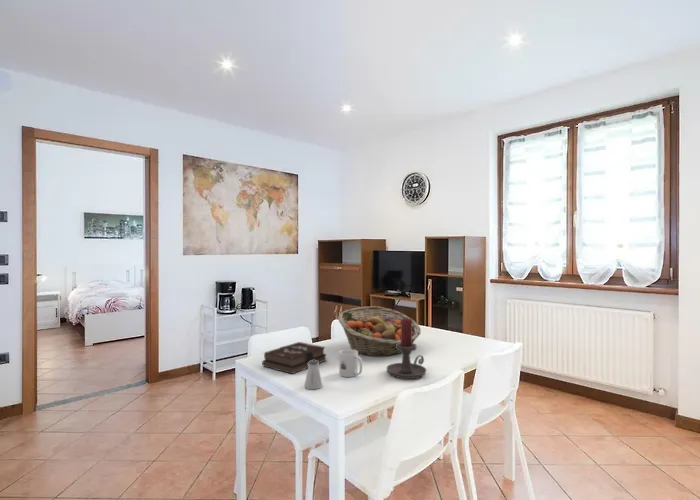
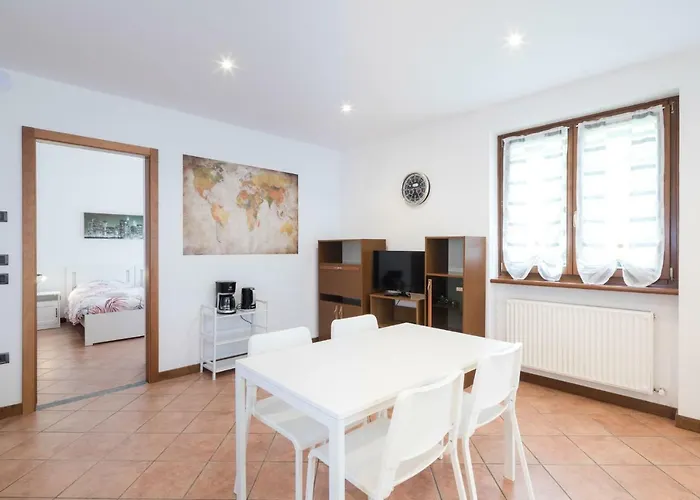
- hardback book [261,341,328,375]
- saltshaker [304,360,323,390]
- mug [338,348,363,378]
- candle holder [386,318,427,380]
- fruit basket [337,306,422,357]
